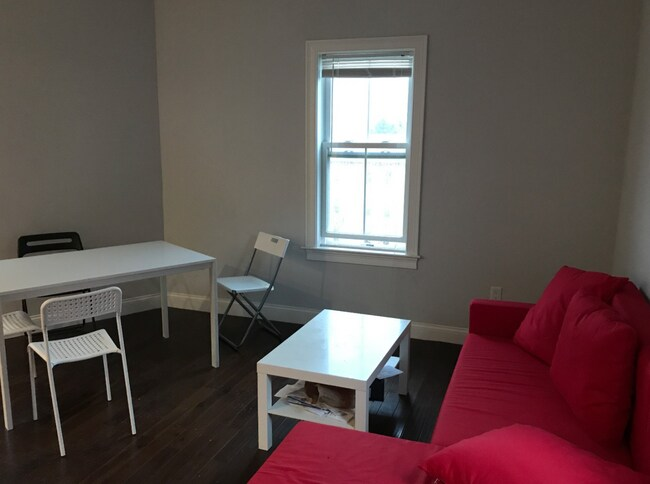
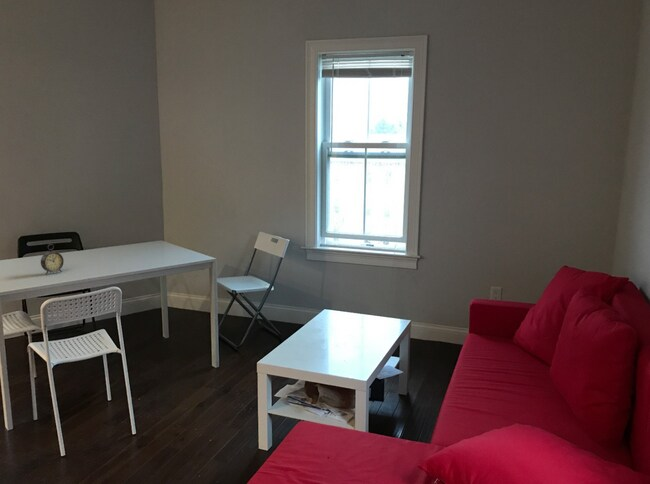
+ alarm clock [40,243,65,276]
